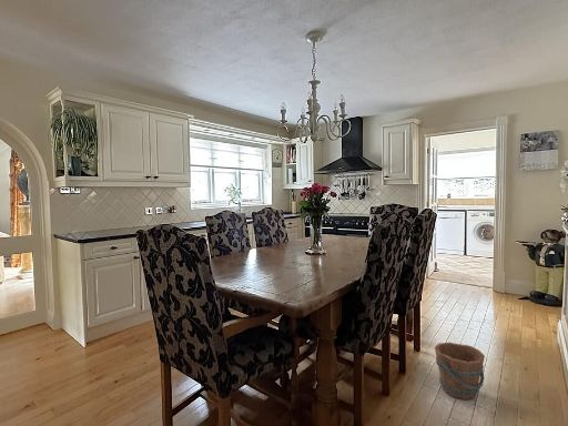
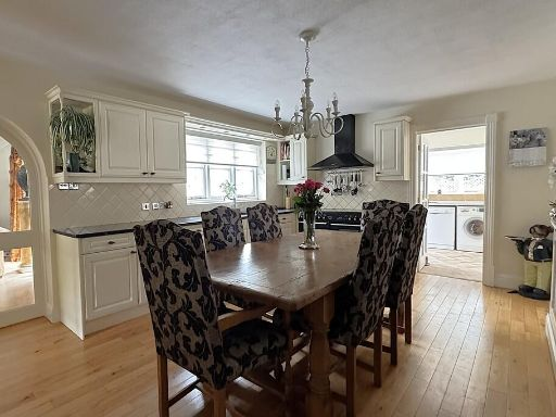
- bucket [434,342,486,400]
